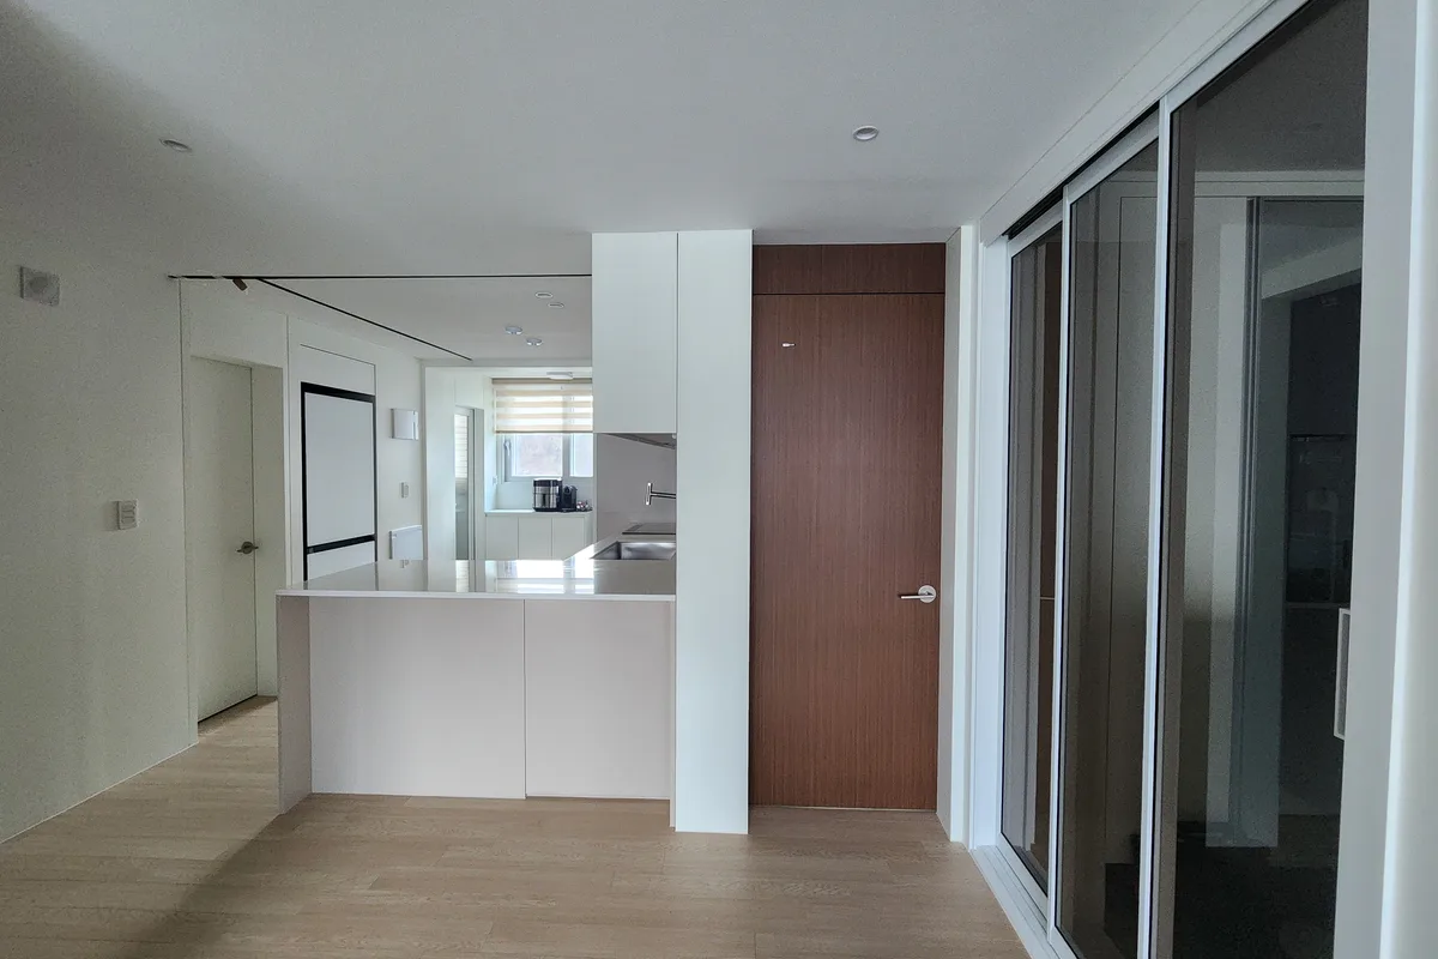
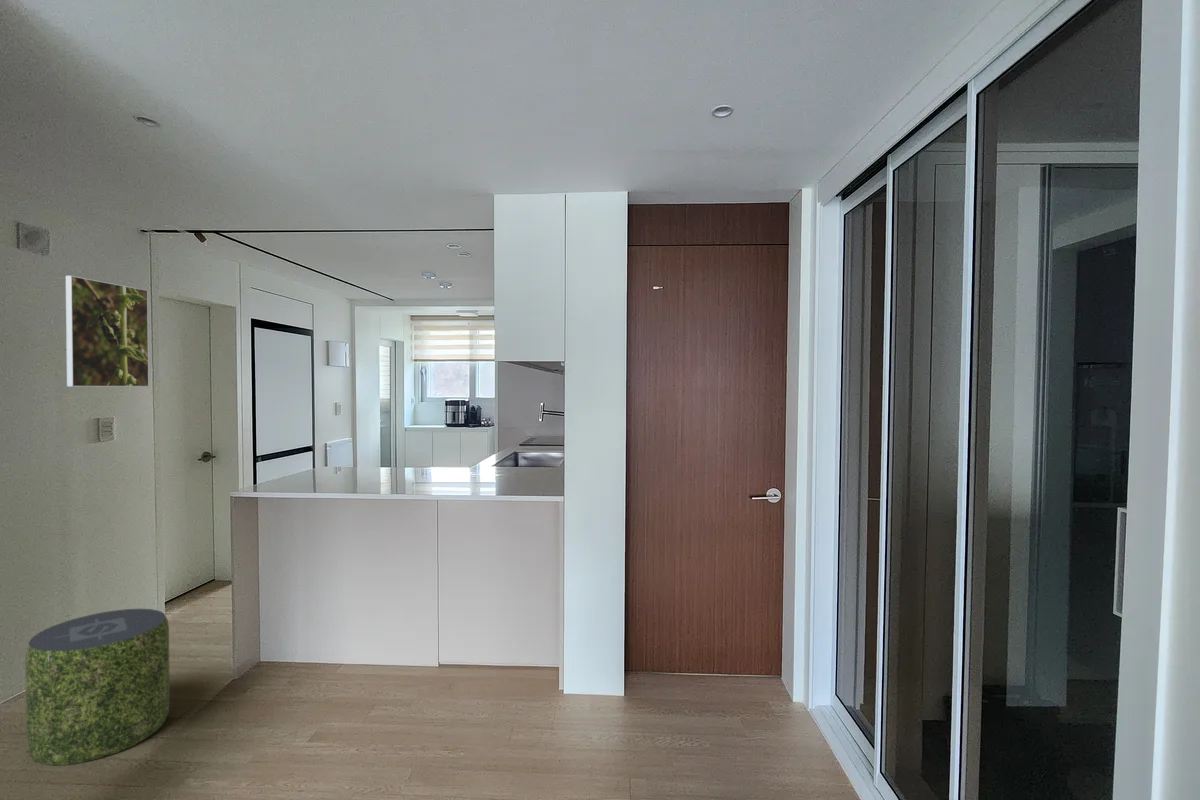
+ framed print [64,275,150,388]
+ pouf [24,608,171,766]
